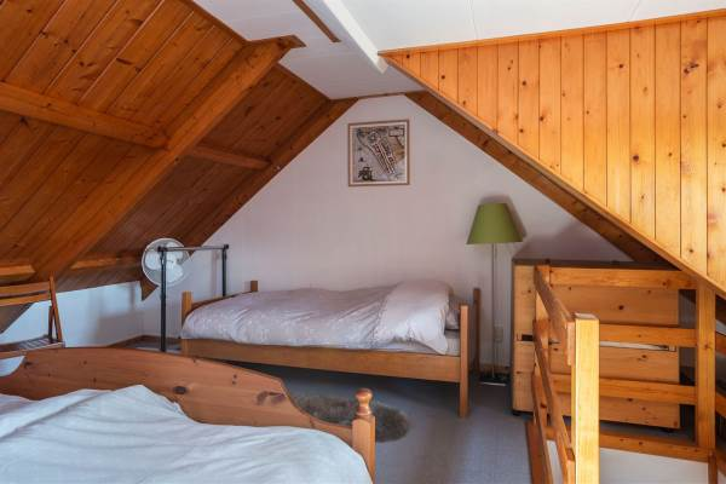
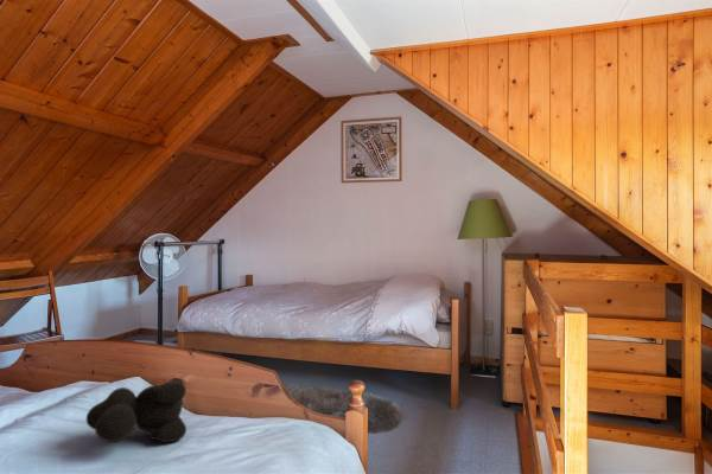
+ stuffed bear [85,380,187,443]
